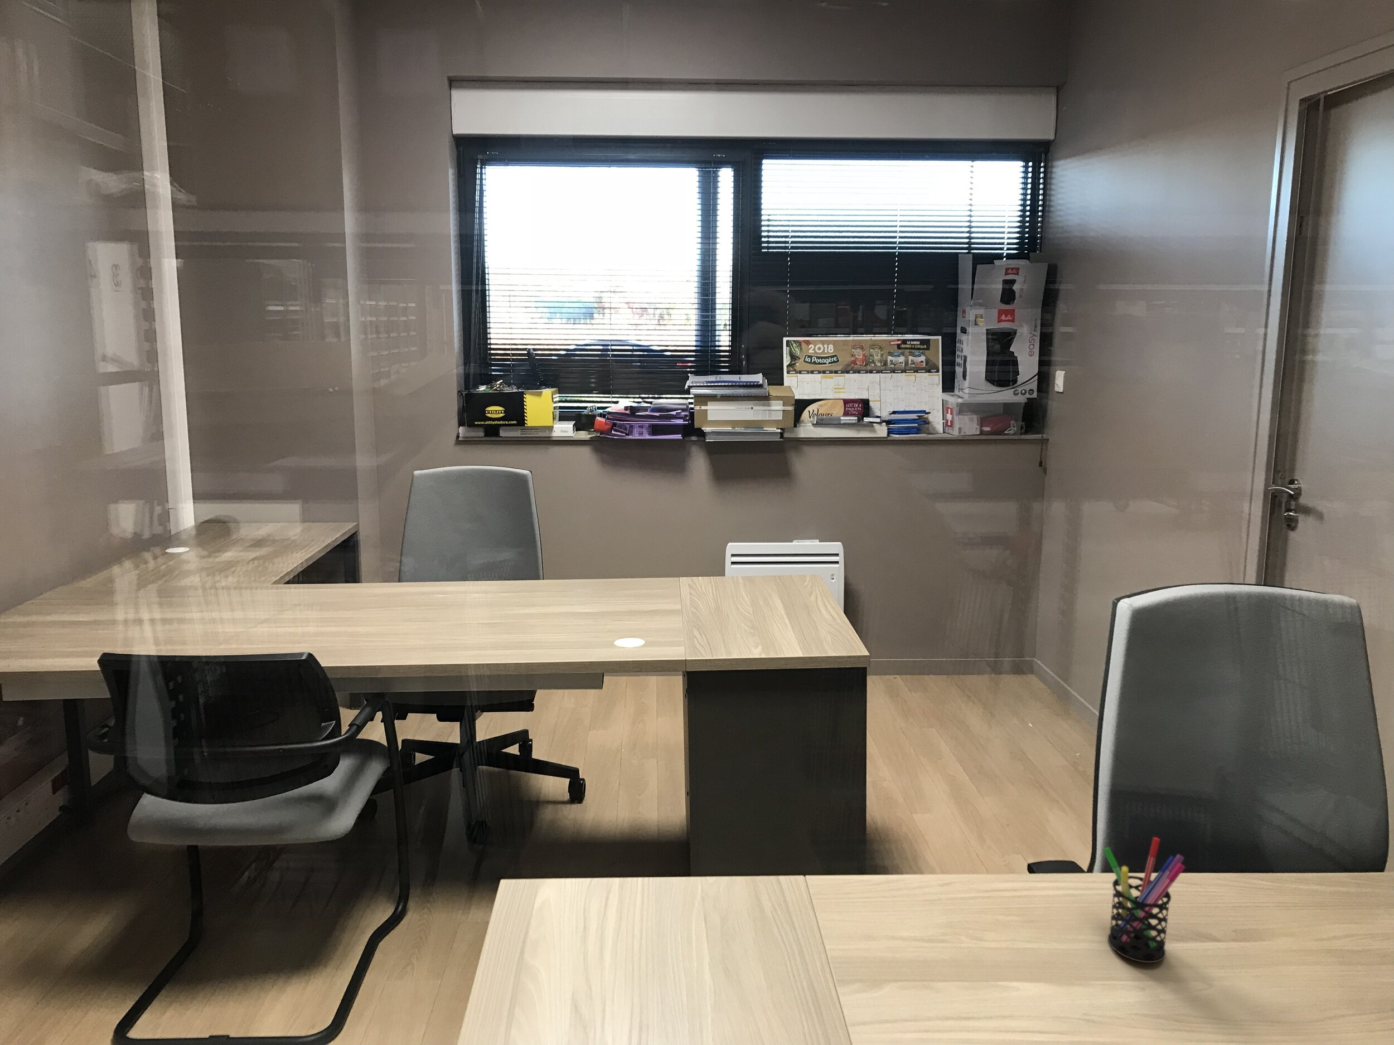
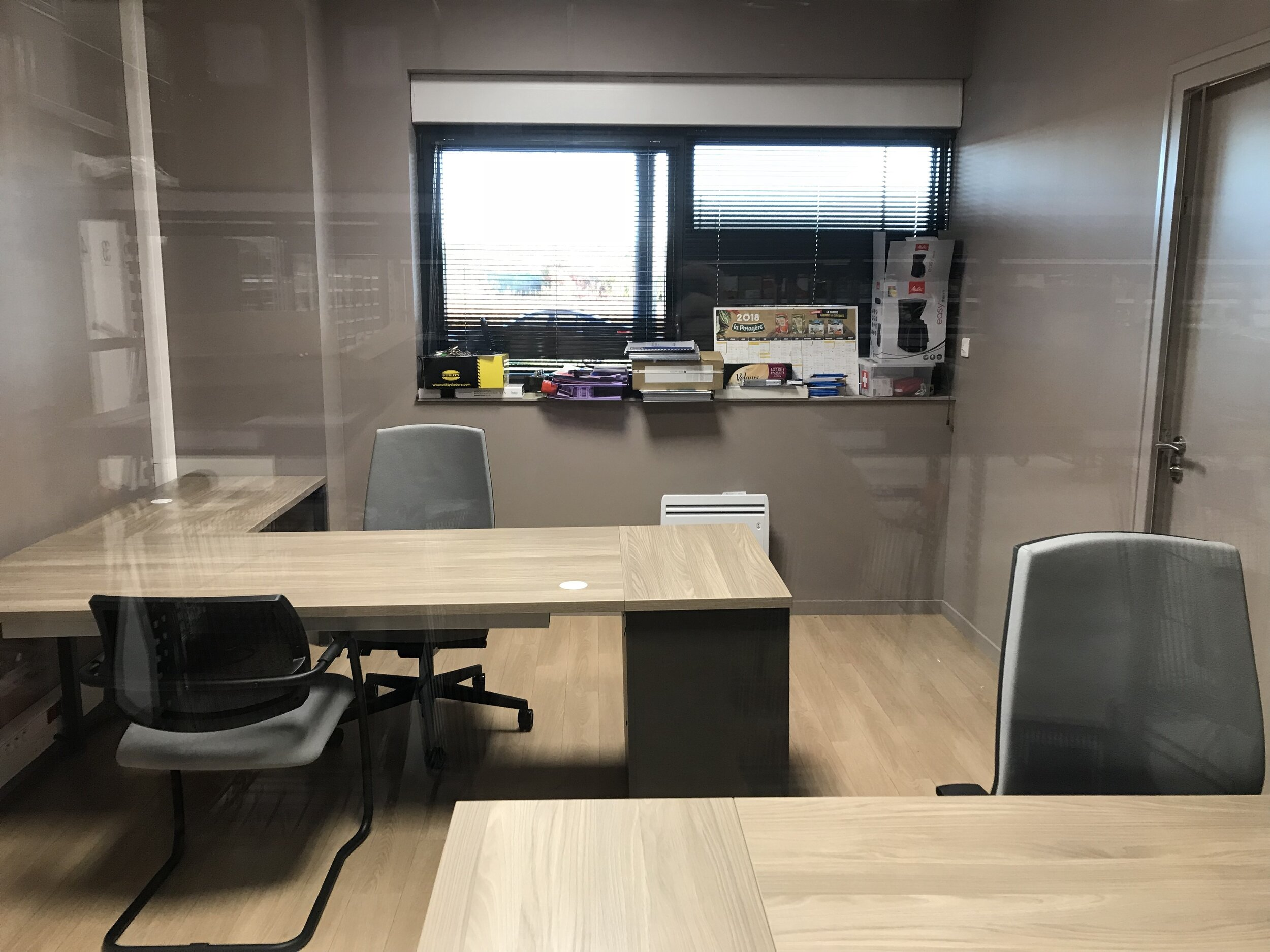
- pen holder [1102,836,1185,964]
